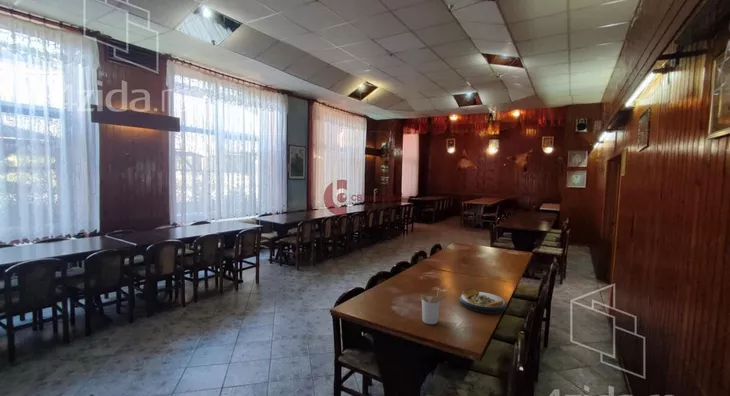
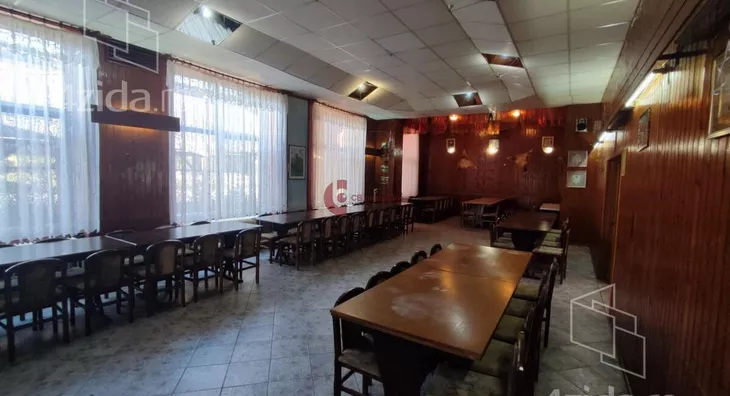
- utensil holder [419,287,447,325]
- plate [458,287,508,315]
